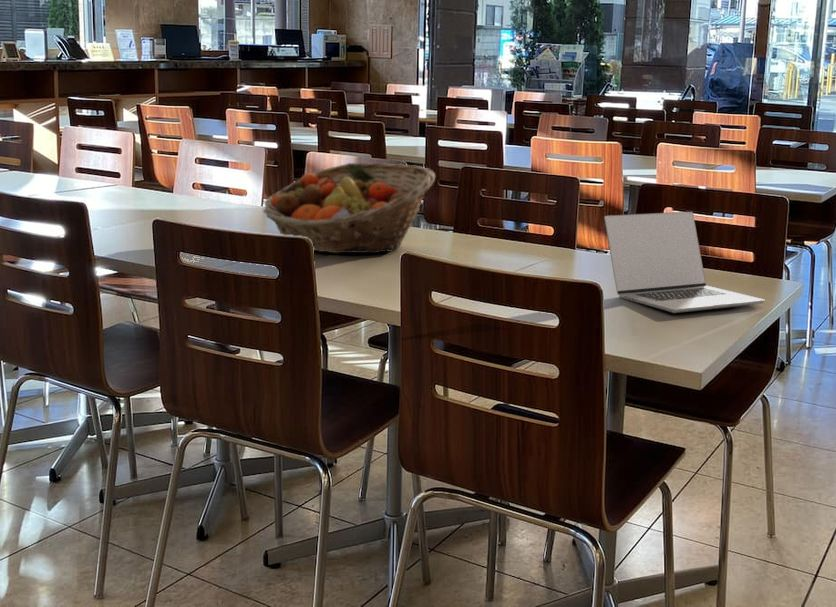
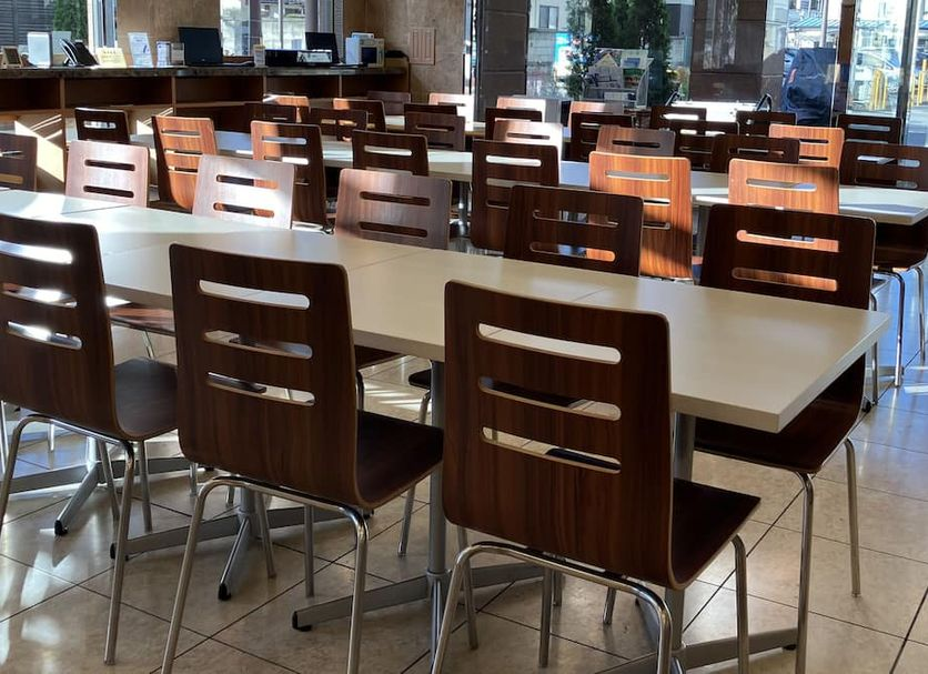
- fruit basket [262,162,436,254]
- laptop [603,211,766,314]
